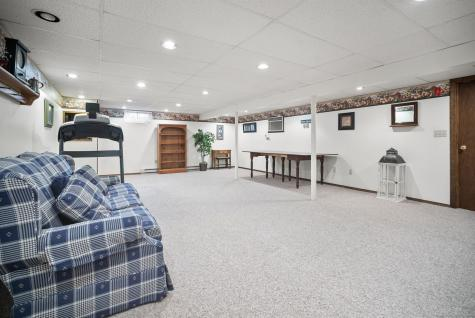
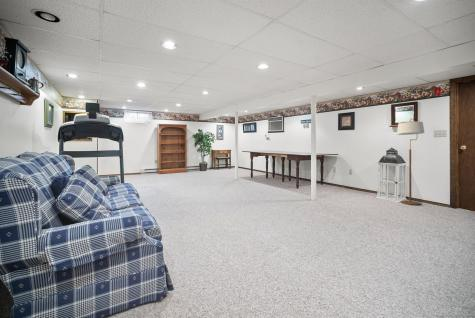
+ floor lamp [396,118,425,206]
